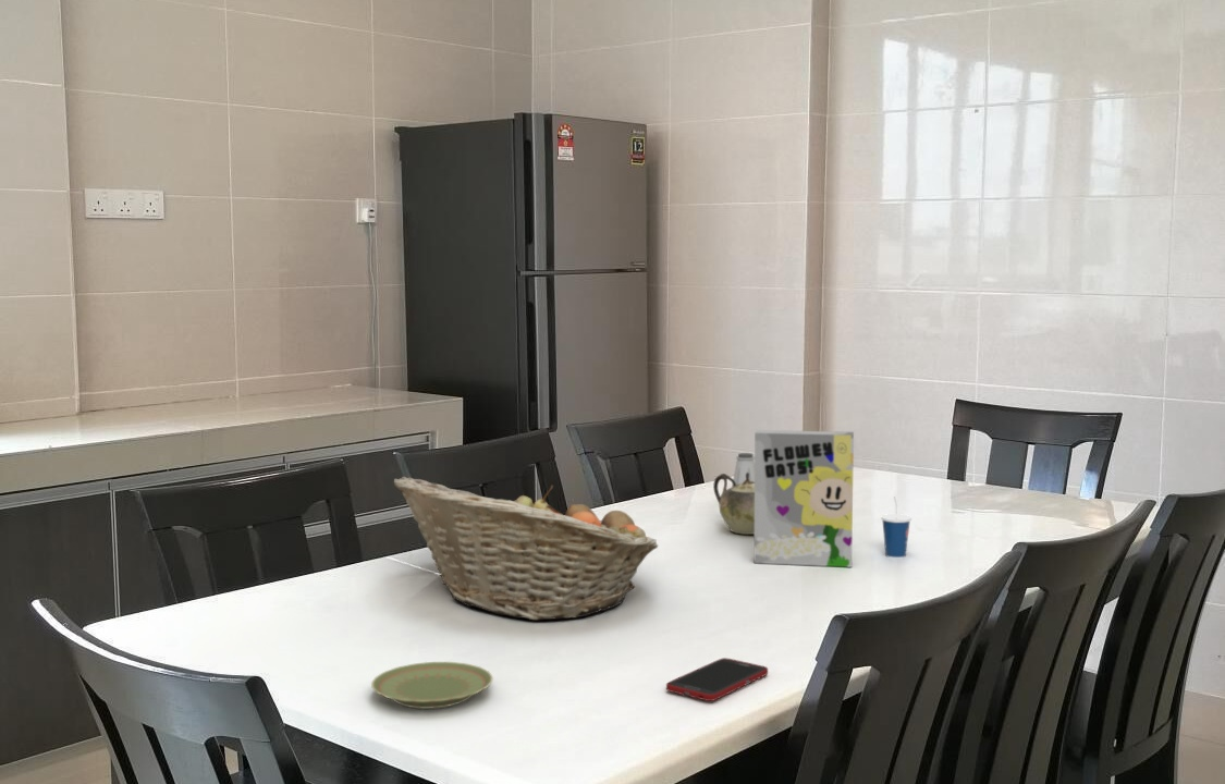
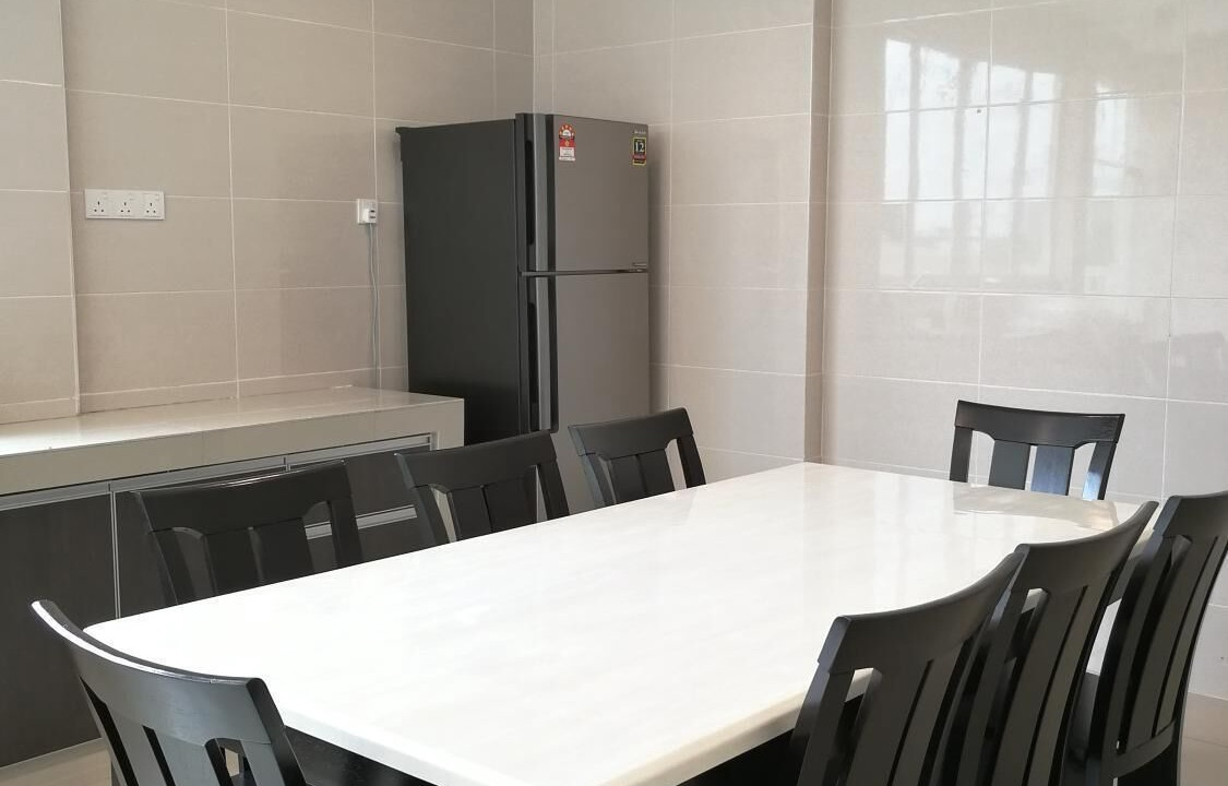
- cell phone [665,657,769,702]
- cup [880,495,912,560]
- cereal box [754,429,855,568]
- teapot [712,473,755,536]
- fruit basket [393,476,659,622]
- plate [370,661,494,710]
- saltshaker [731,452,755,488]
